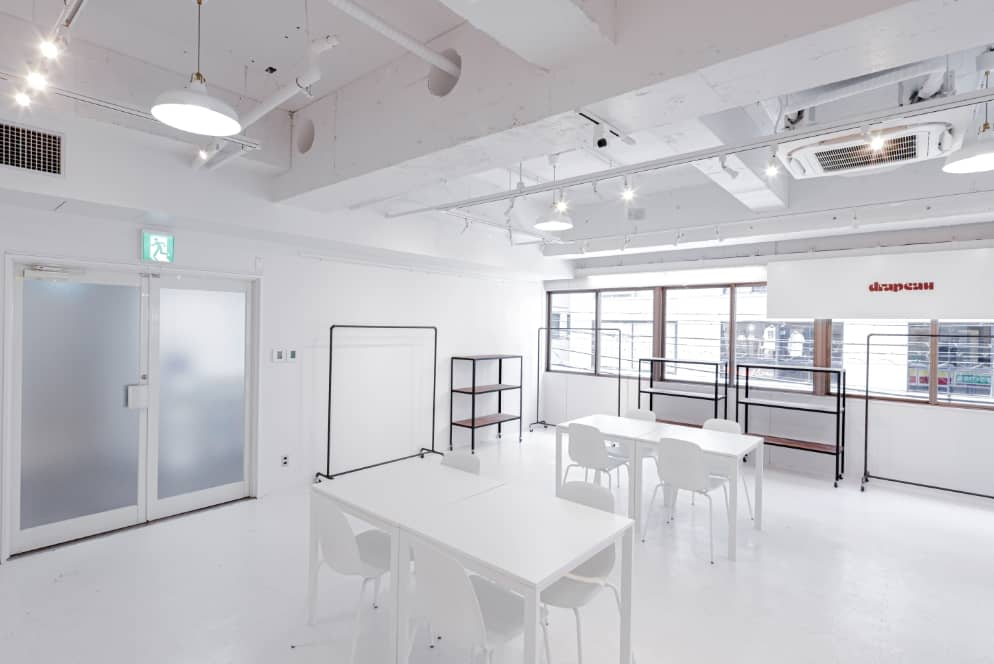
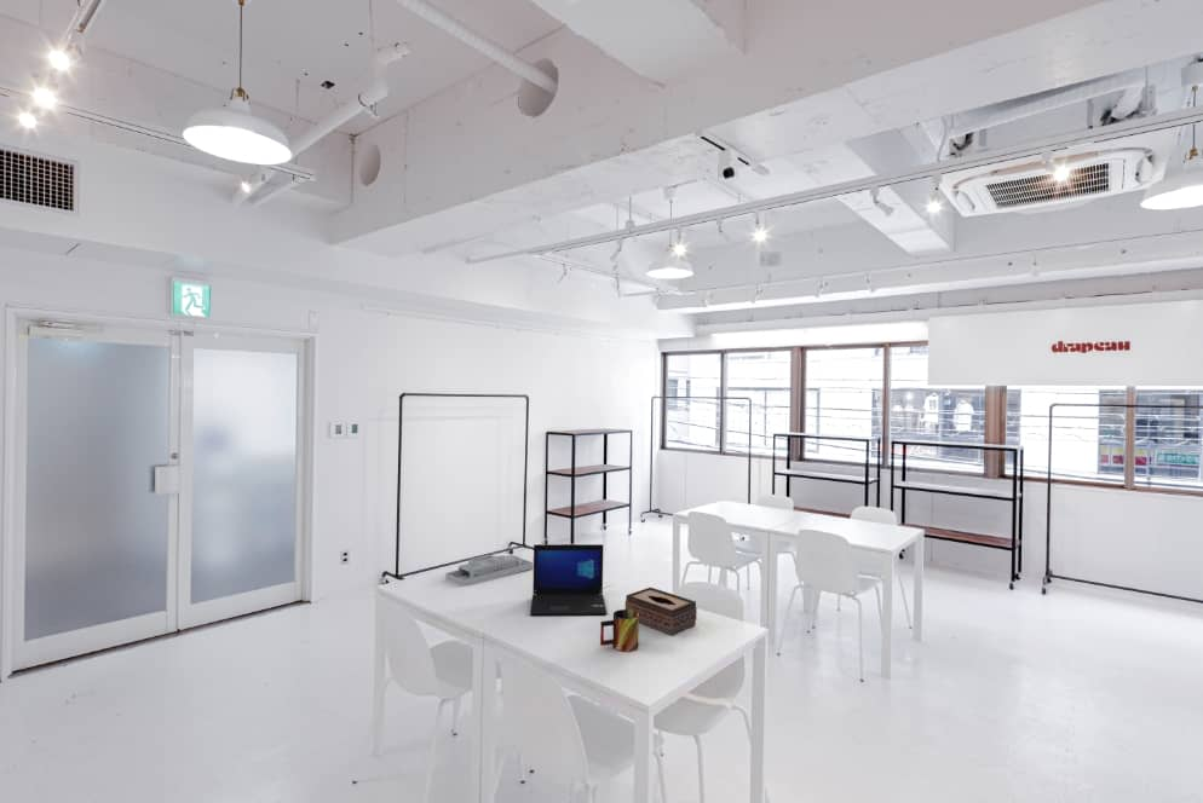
+ laptop [529,543,608,617]
+ tissue box [624,587,698,637]
+ desk organizer [444,554,534,588]
+ mug [599,608,640,653]
